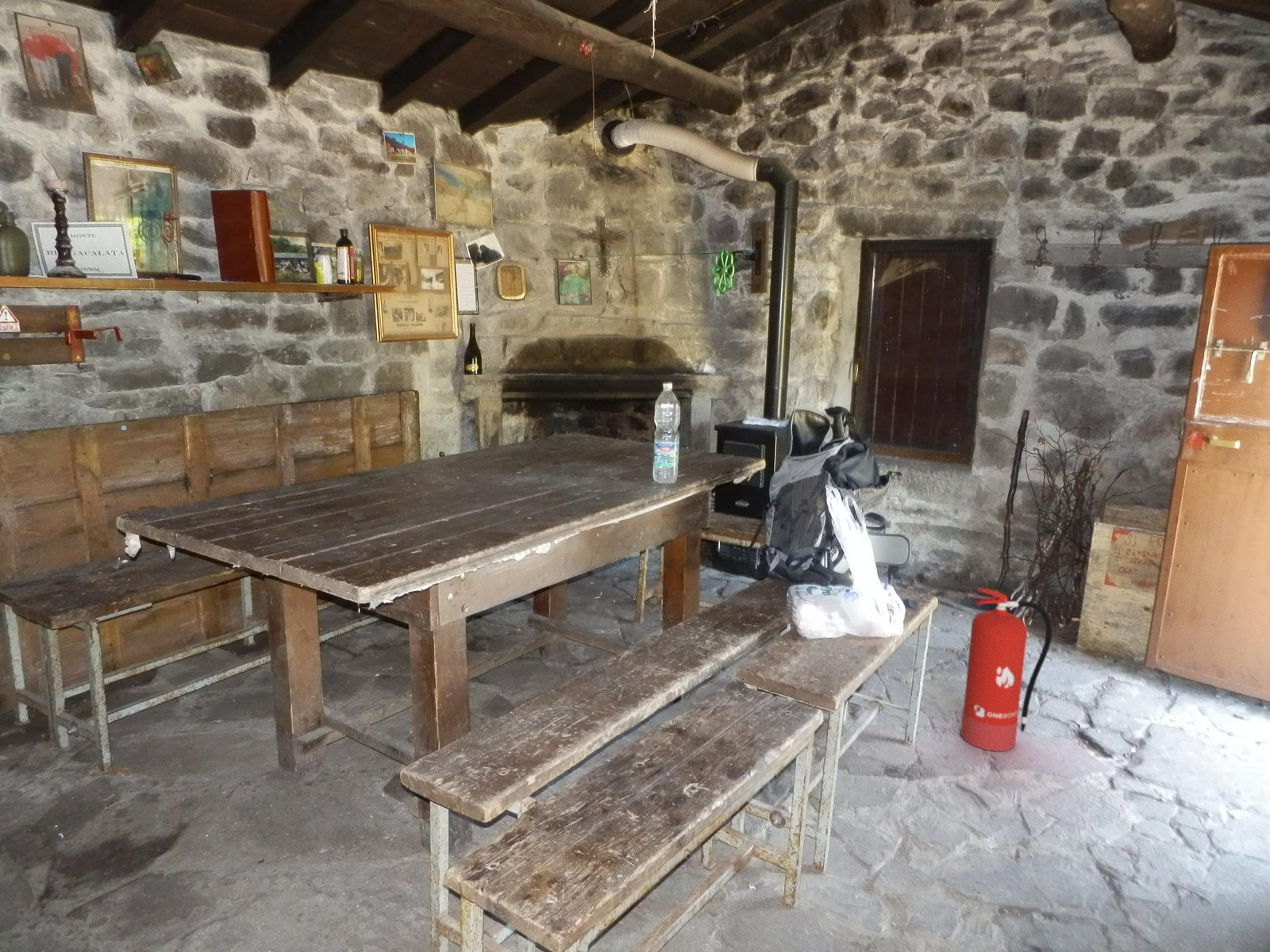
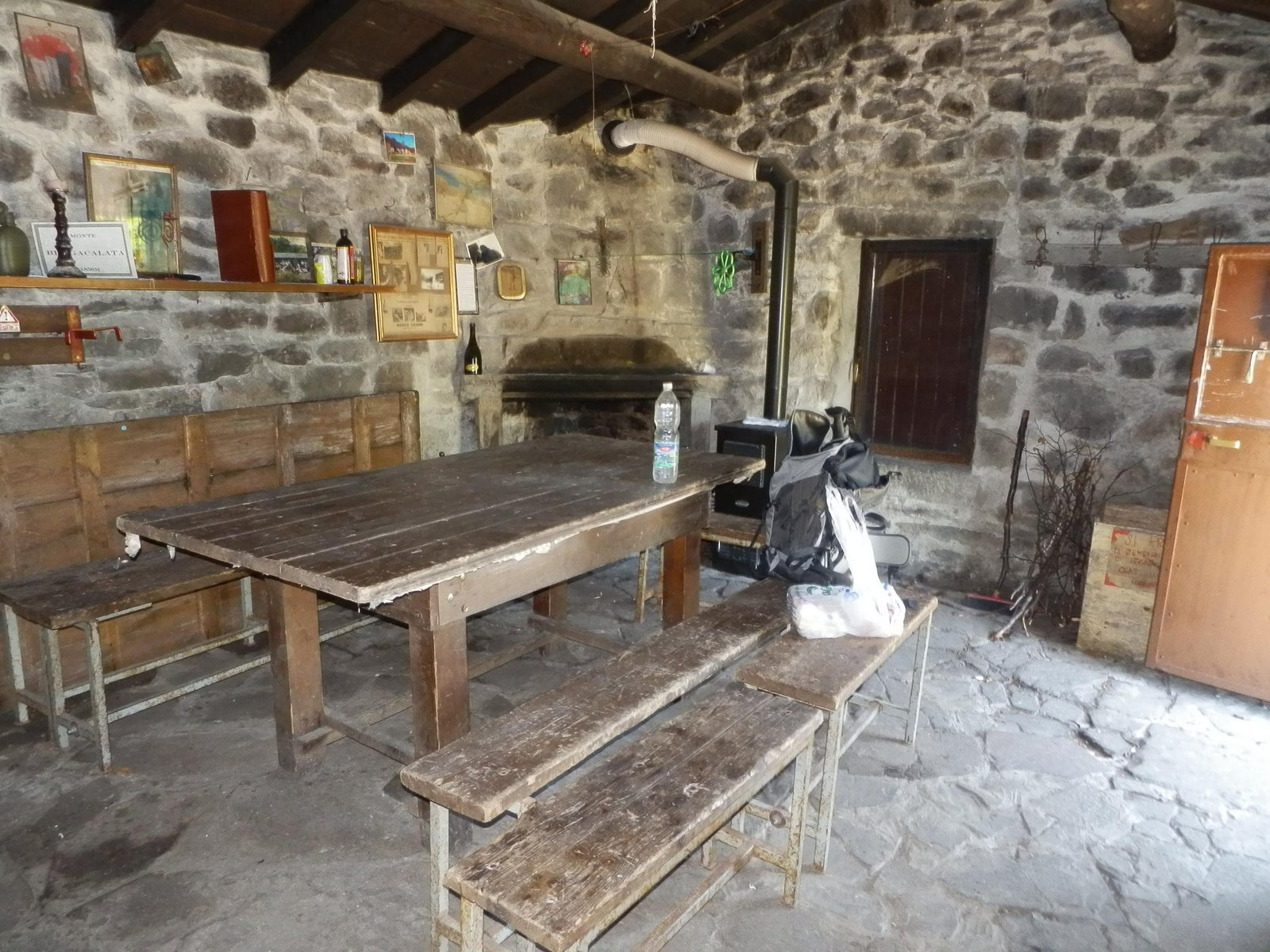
- fire extinguisher [960,587,1053,752]
